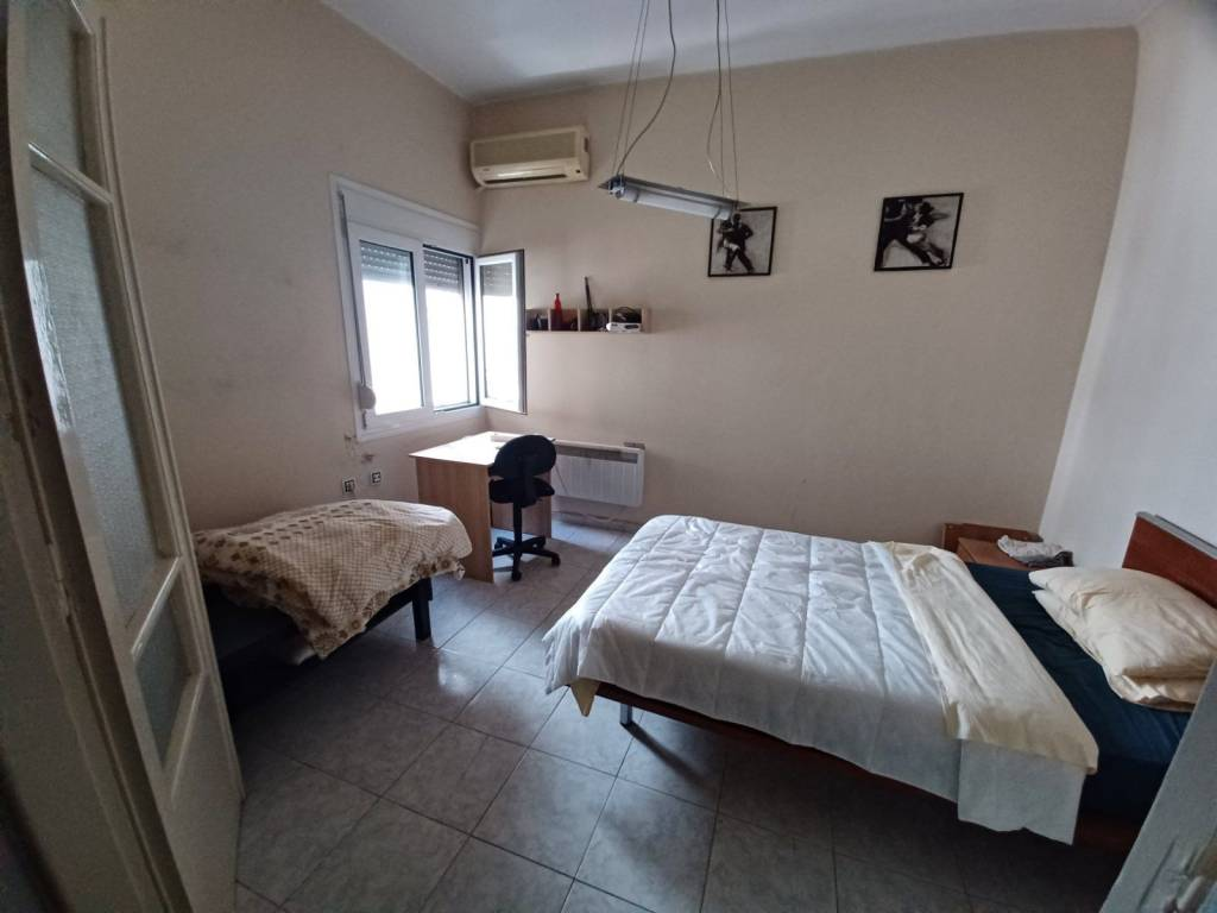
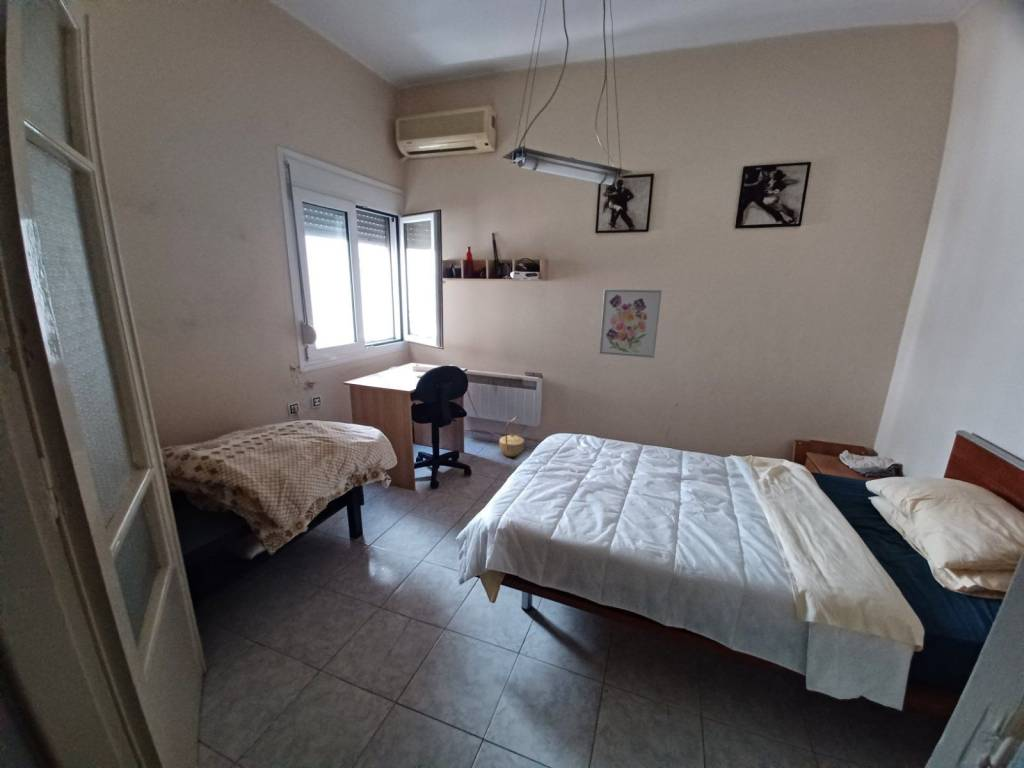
+ basket [498,416,526,458]
+ wall art [598,288,663,359]
